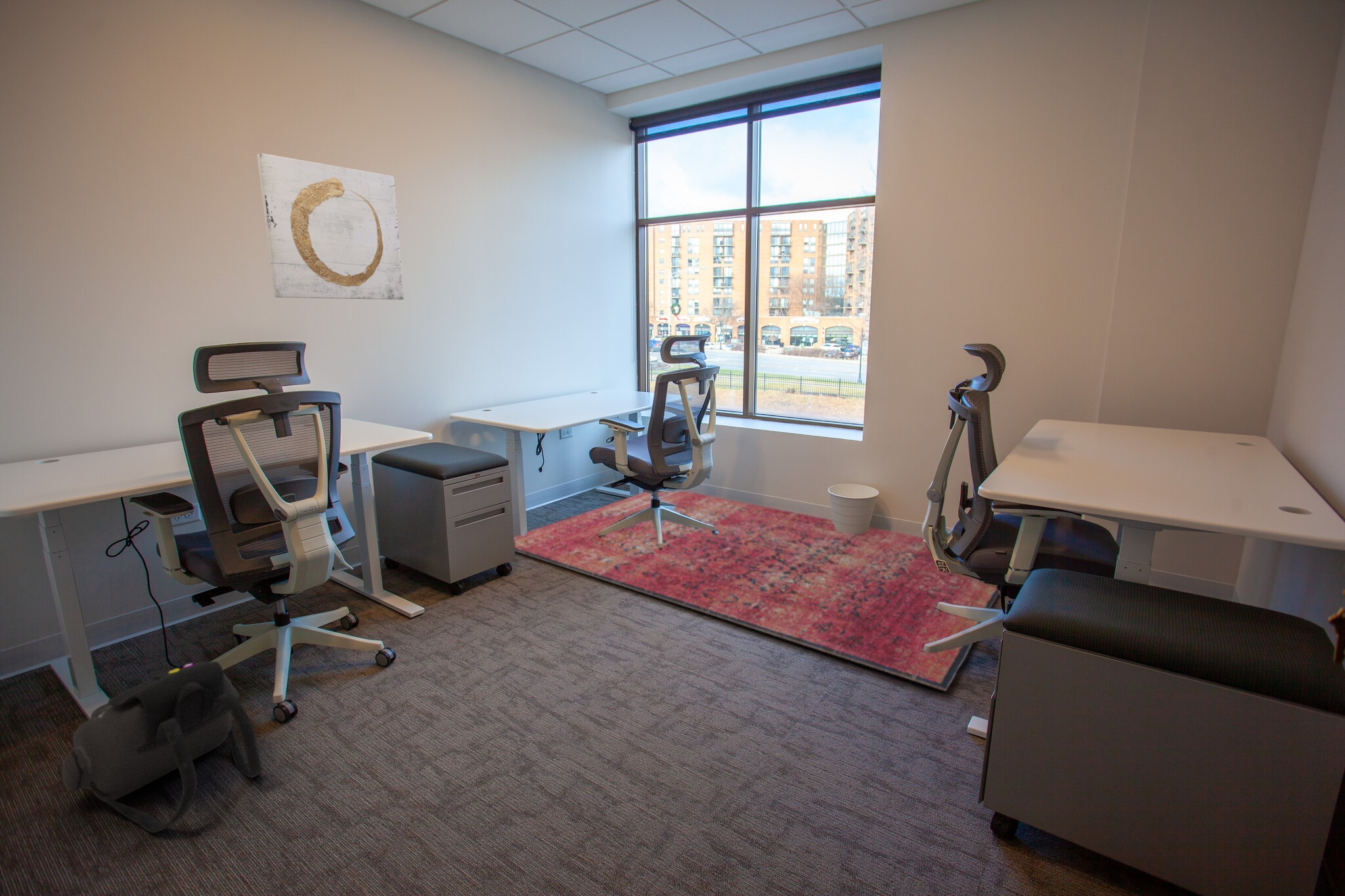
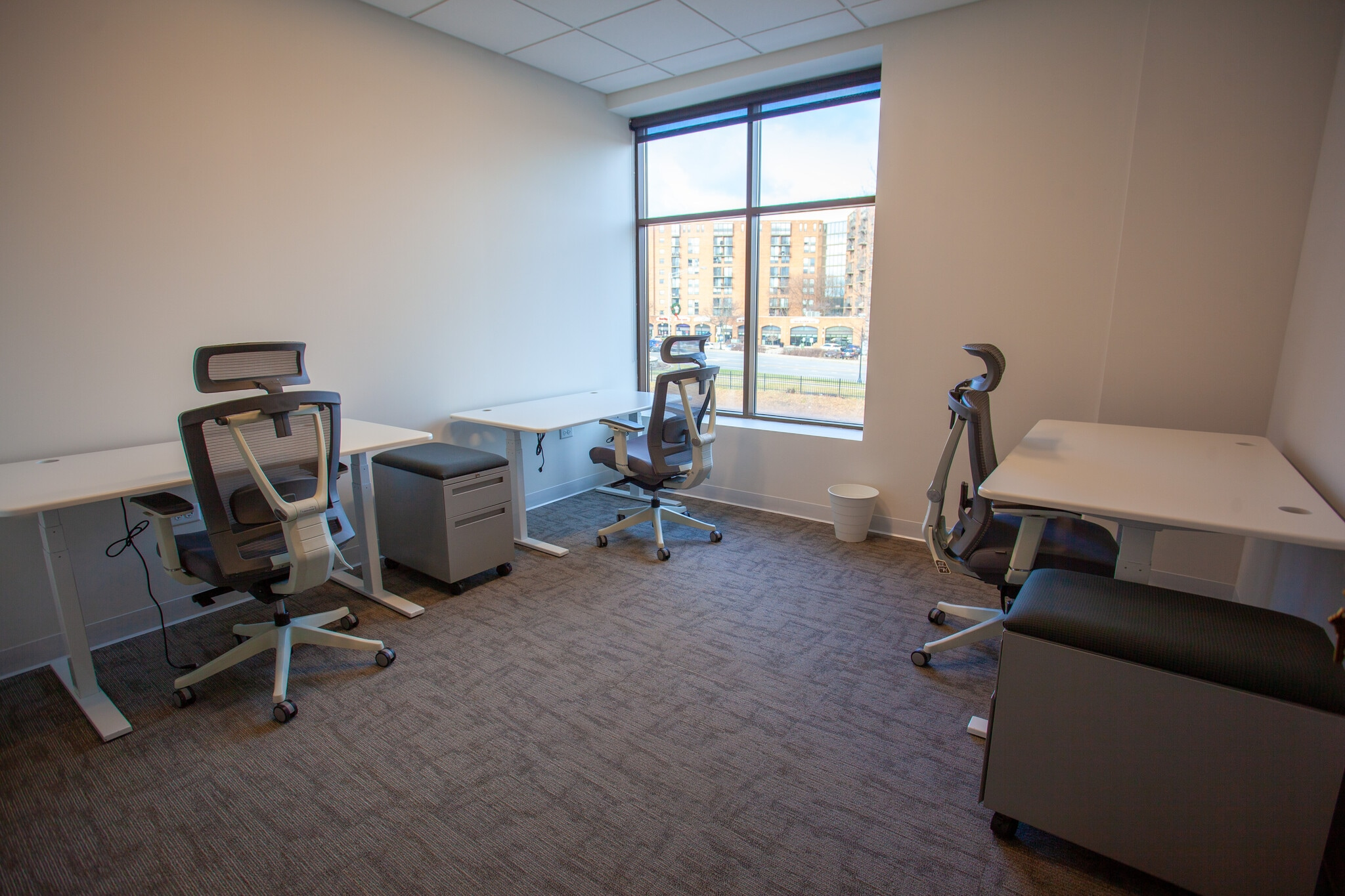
- rug [514,490,1000,692]
- wall art [257,152,405,301]
- backpack [61,661,263,834]
